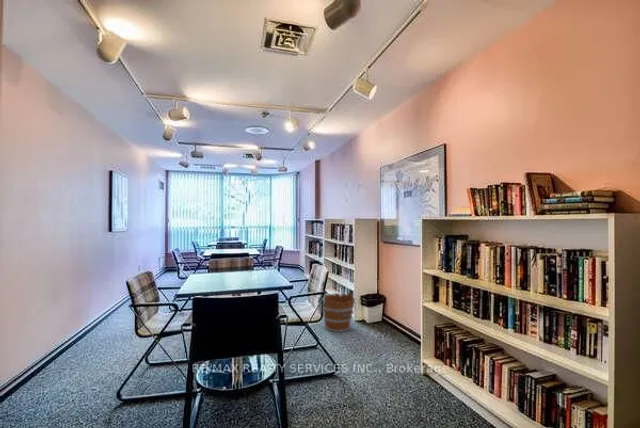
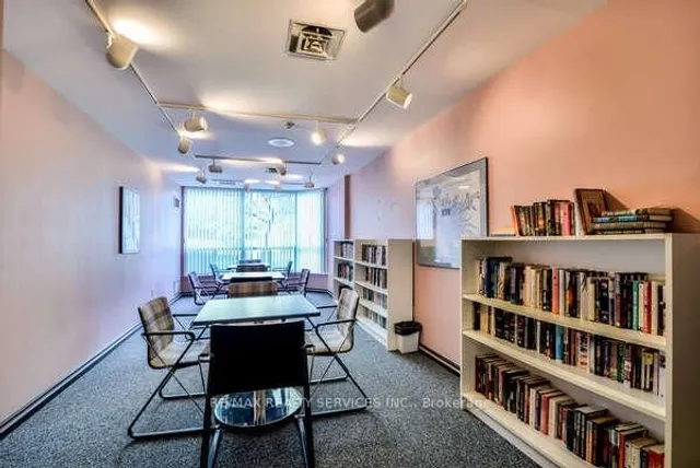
- bucket [322,290,357,333]
